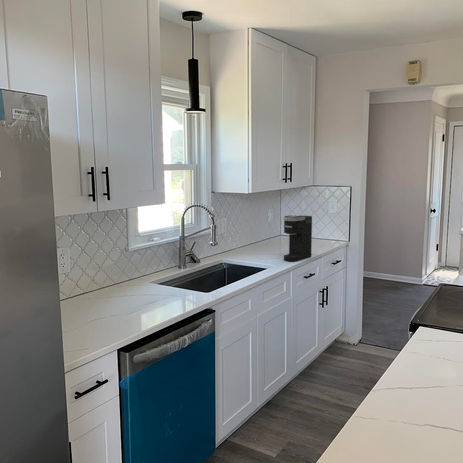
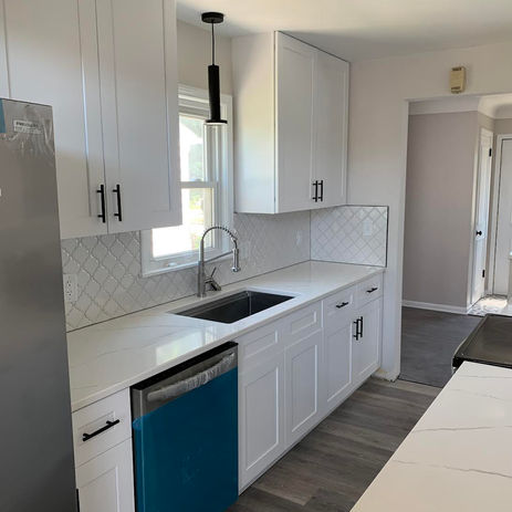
- coffee maker [283,214,313,262]
